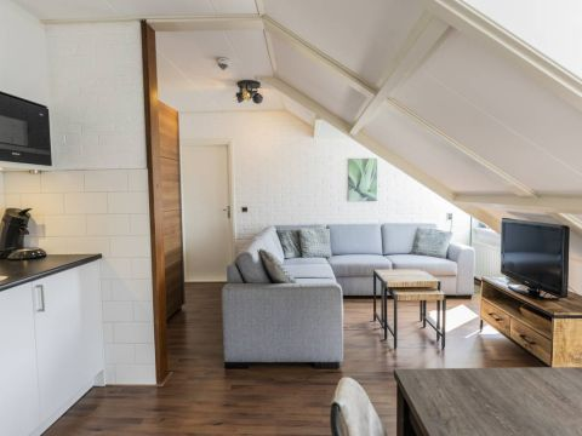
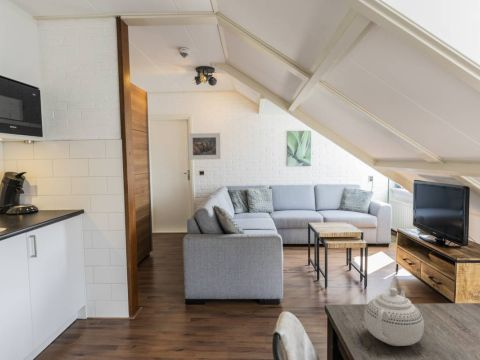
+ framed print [187,132,221,161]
+ teapot [363,287,425,347]
